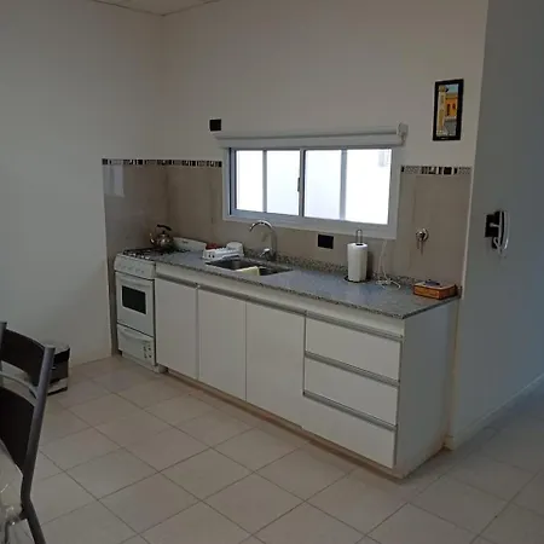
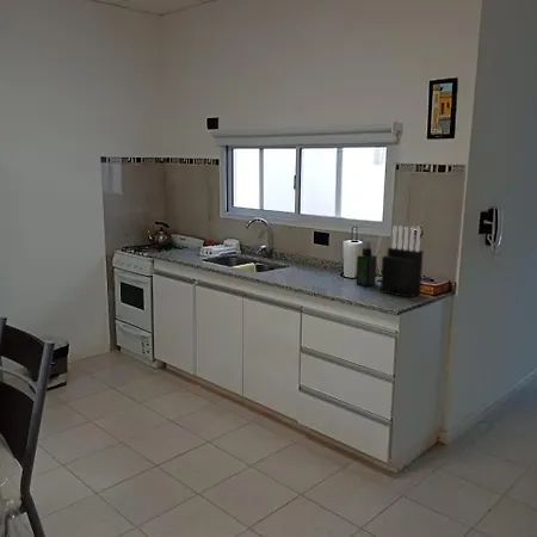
+ knife block [379,224,425,298]
+ spray bottle [356,239,378,288]
